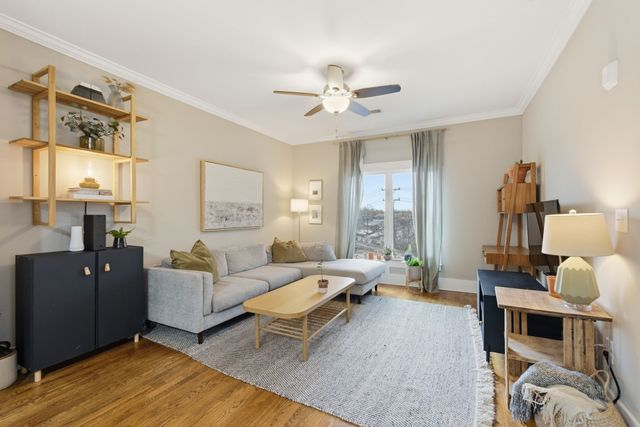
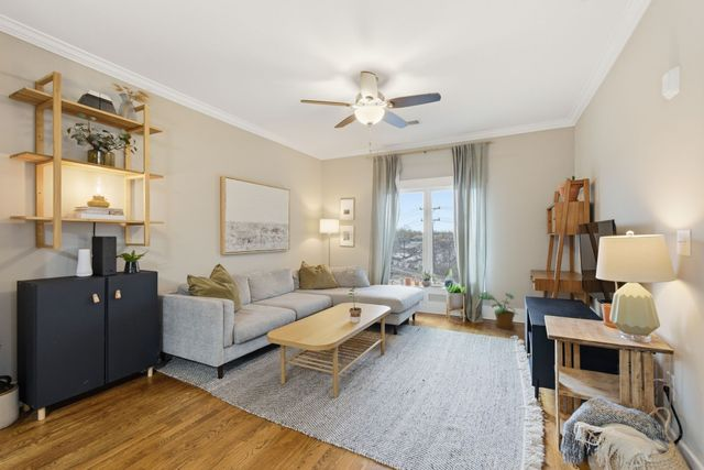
+ potted plant [477,292,519,330]
